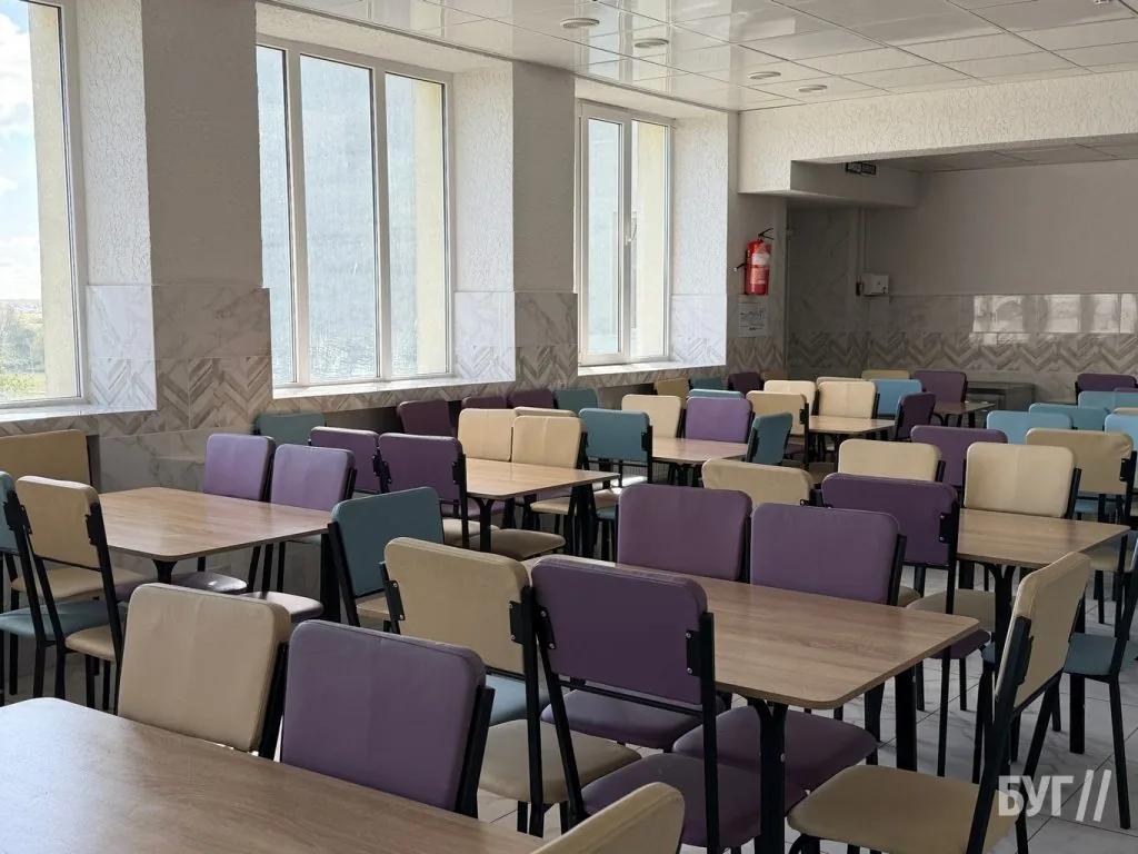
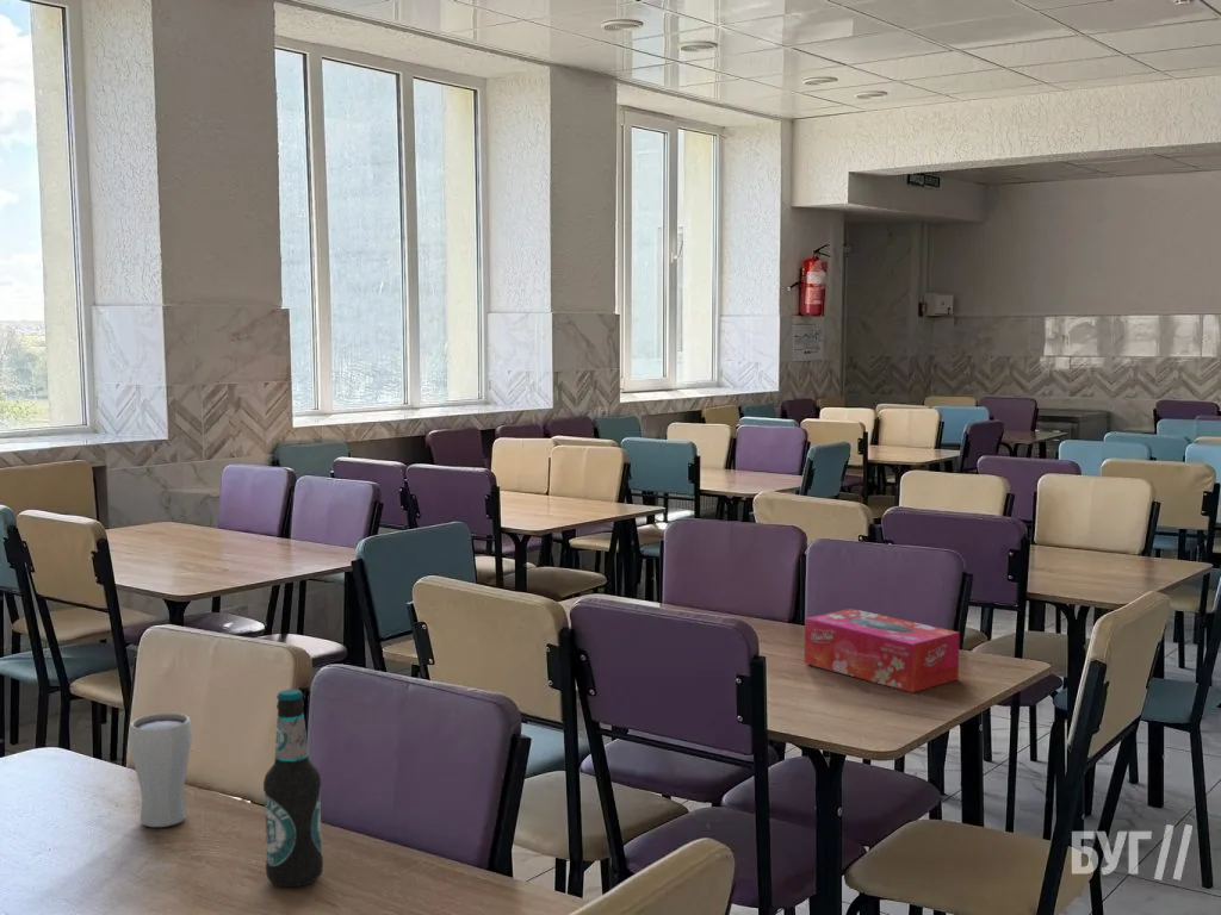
+ bottle [262,689,324,888]
+ drinking glass [128,711,193,828]
+ tissue box [804,608,961,693]
